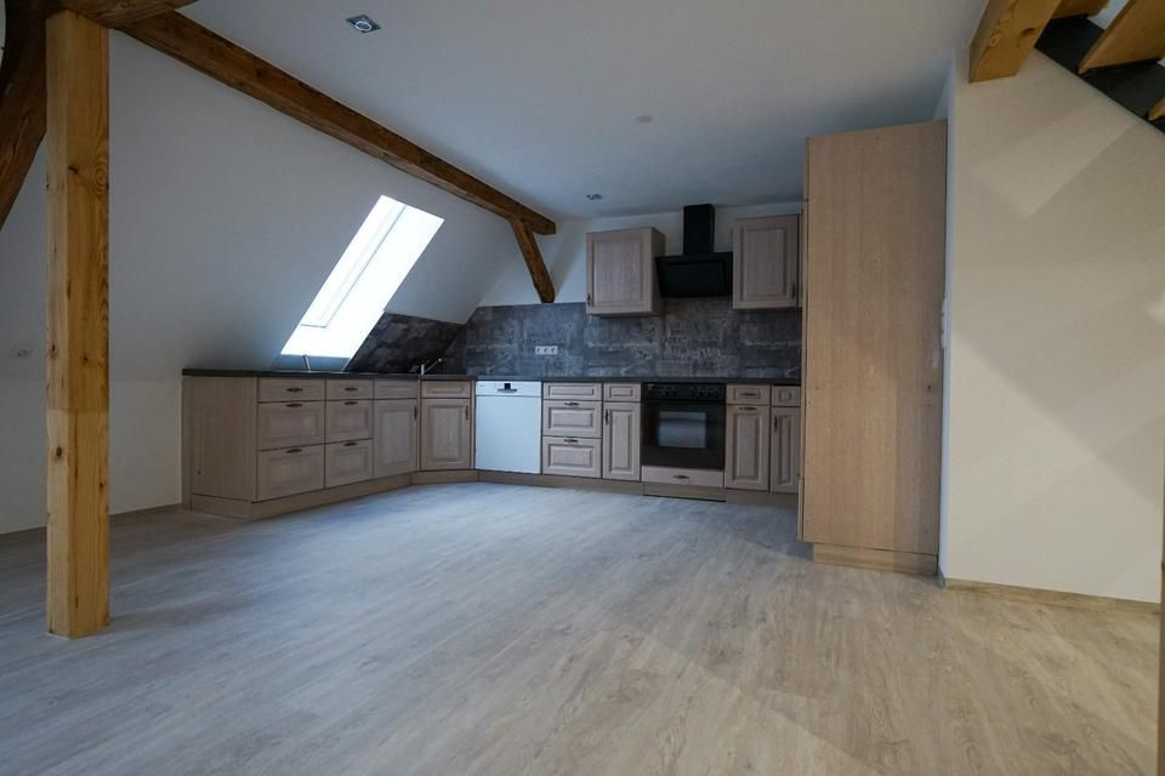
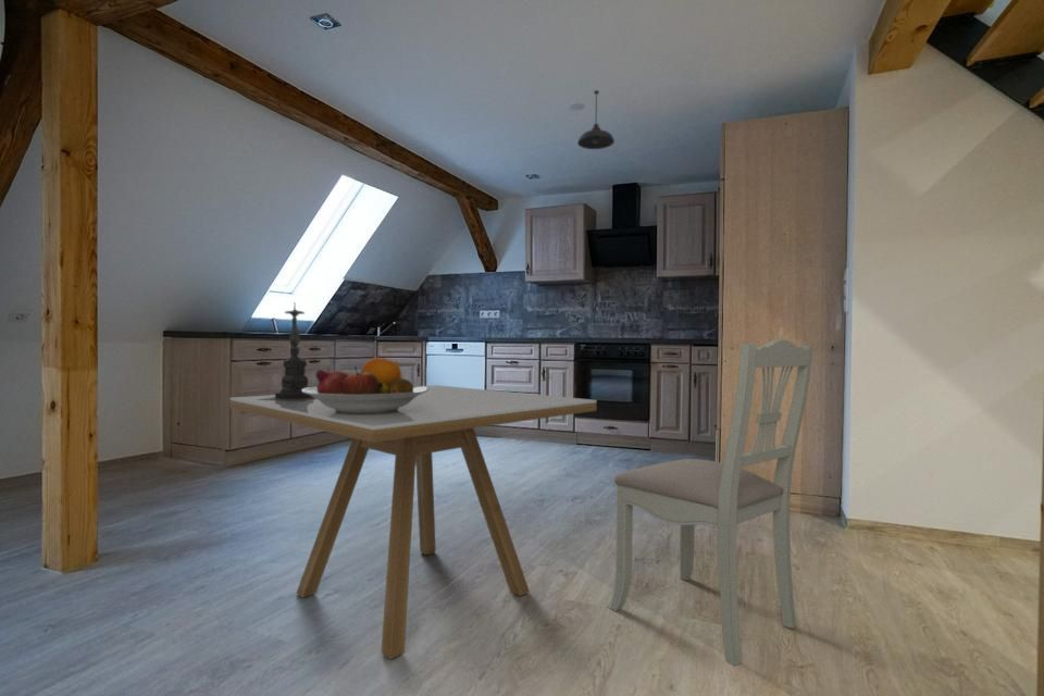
+ pendant light [576,89,616,150]
+ dining chair [608,338,813,667]
+ fruit bowl [302,357,428,413]
+ dining table [228,384,598,660]
+ candle holder [258,303,315,401]
